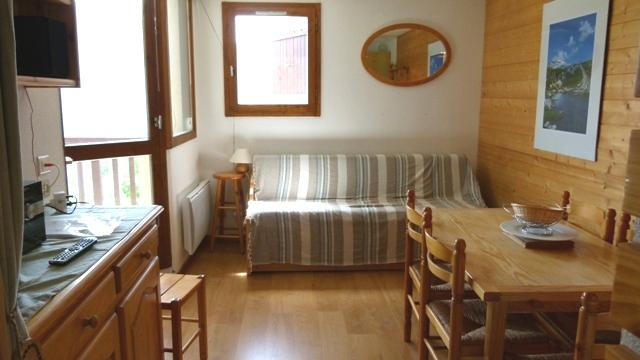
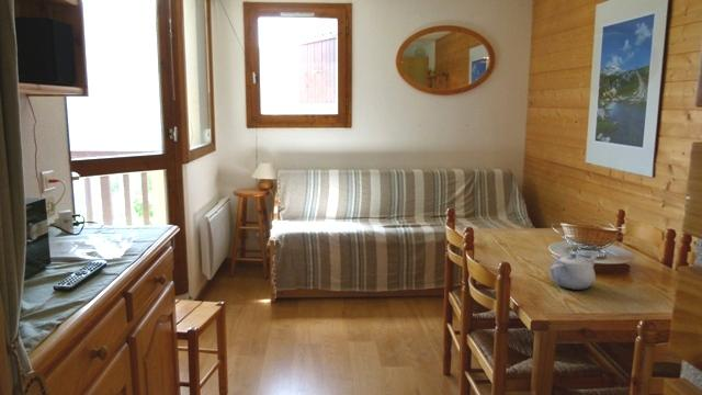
+ teapot [548,251,599,291]
